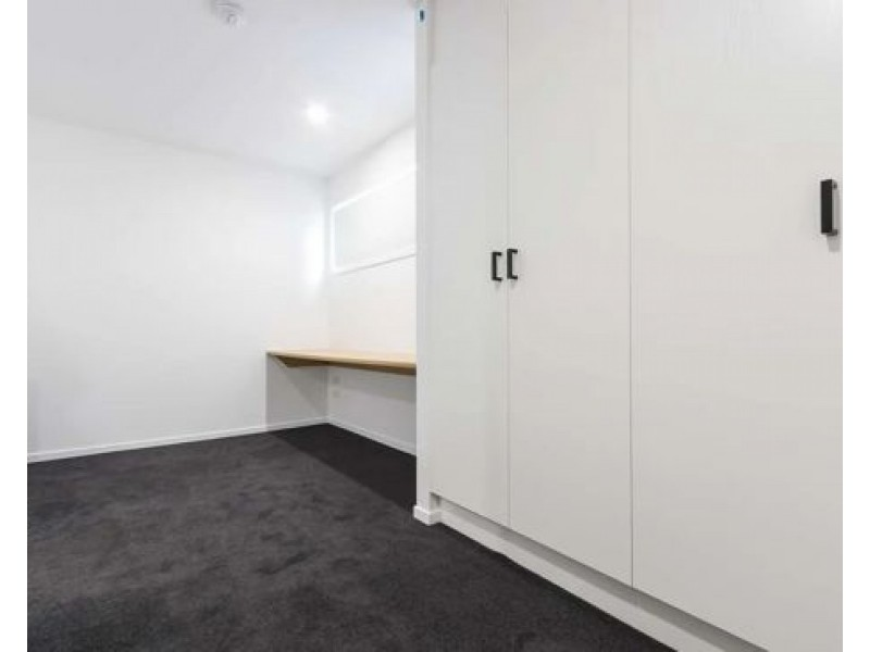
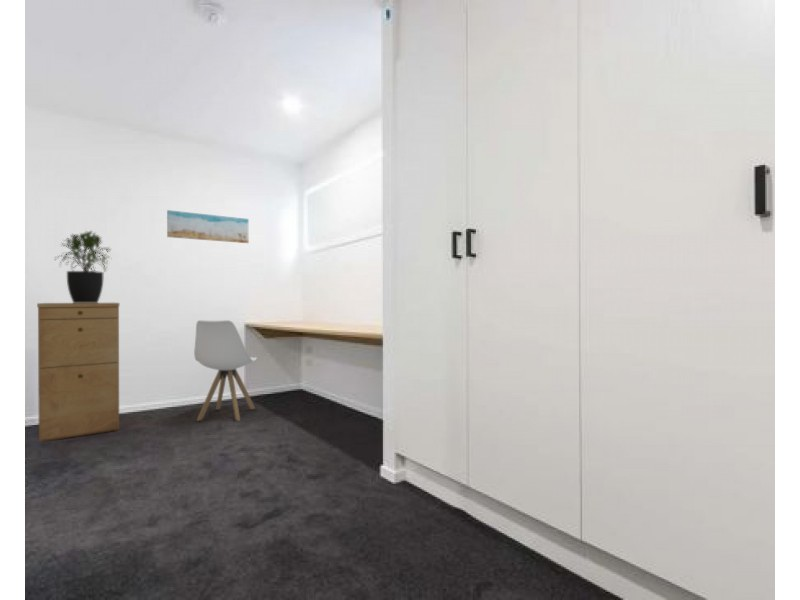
+ wall art [166,209,249,244]
+ bar stool [193,319,258,422]
+ potted plant [53,229,111,303]
+ filing cabinet [36,302,120,443]
